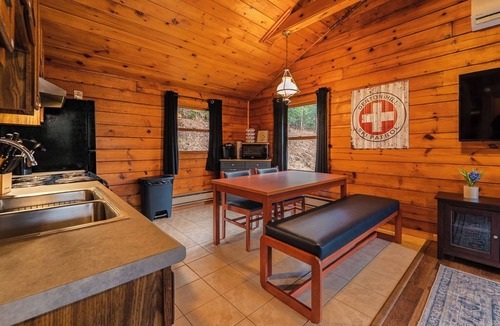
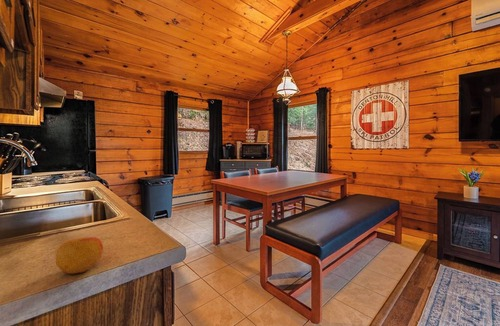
+ apple [55,236,104,275]
